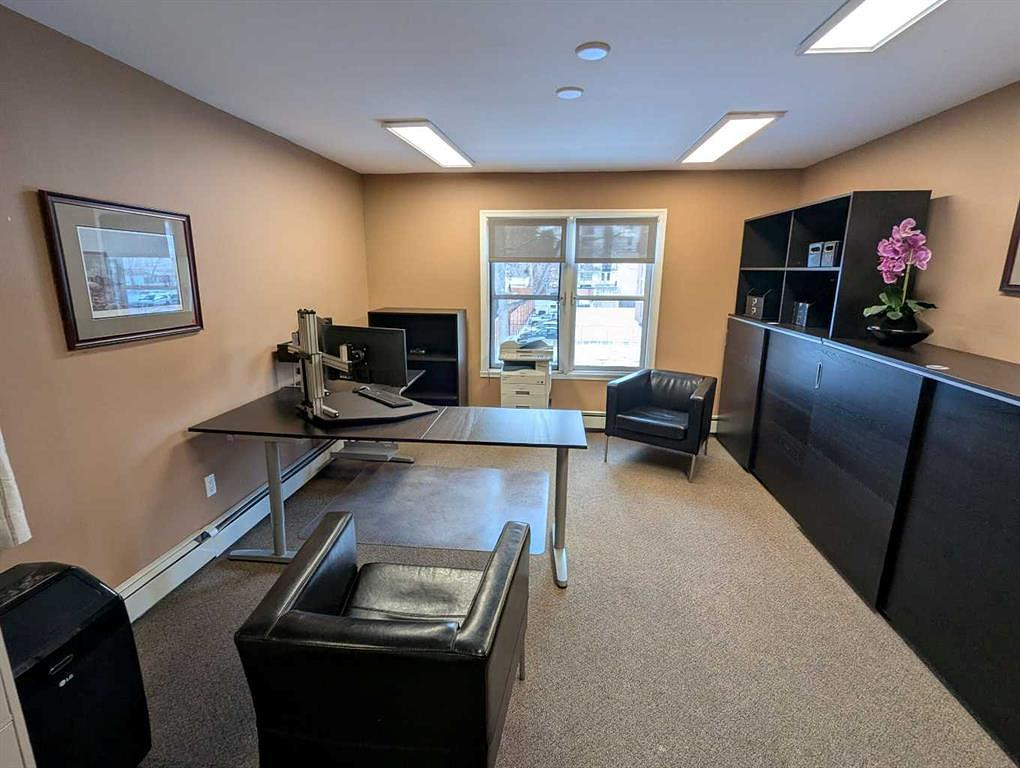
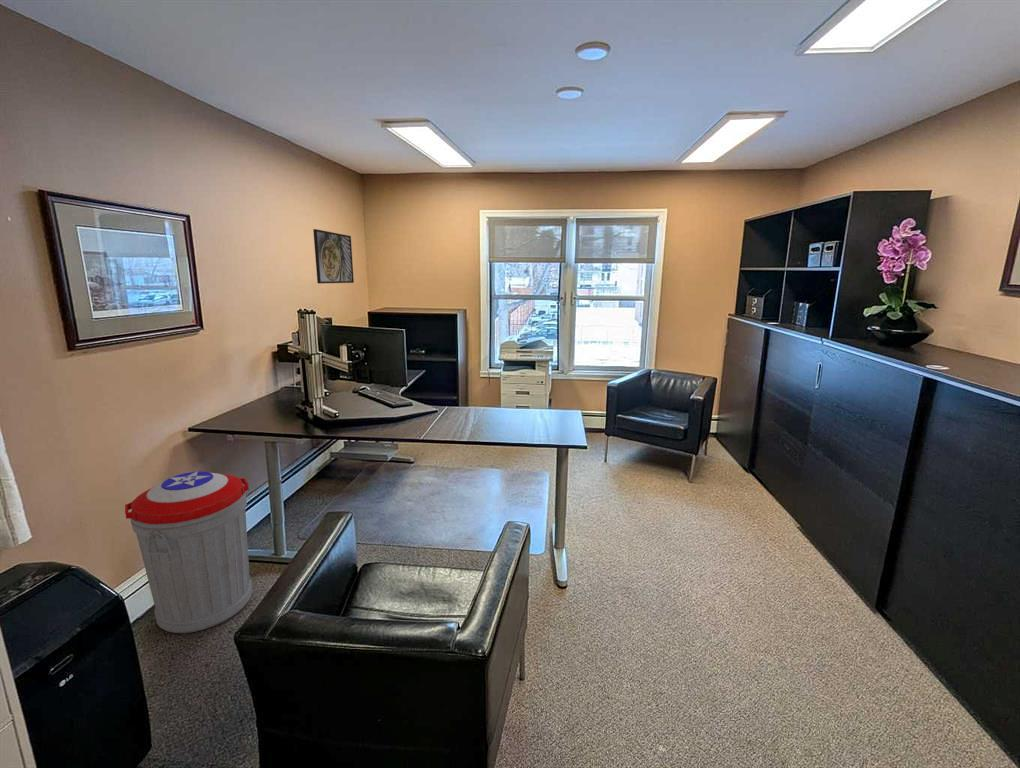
+ trash can [124,470,253,634]
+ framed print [312,228,355,284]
